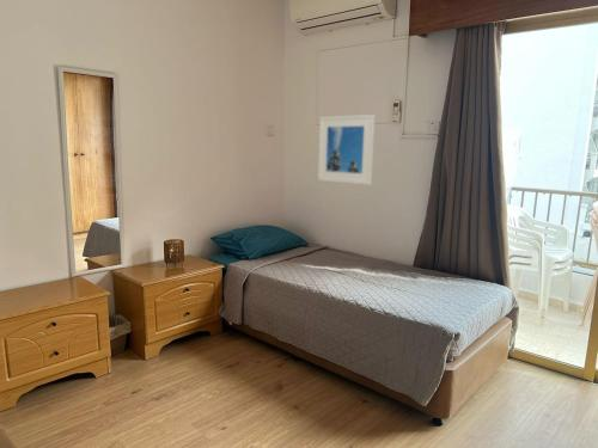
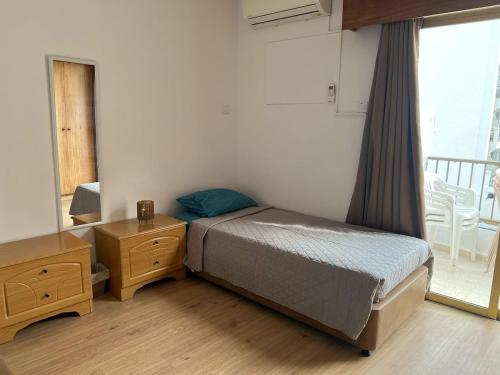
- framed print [317,113,377,186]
